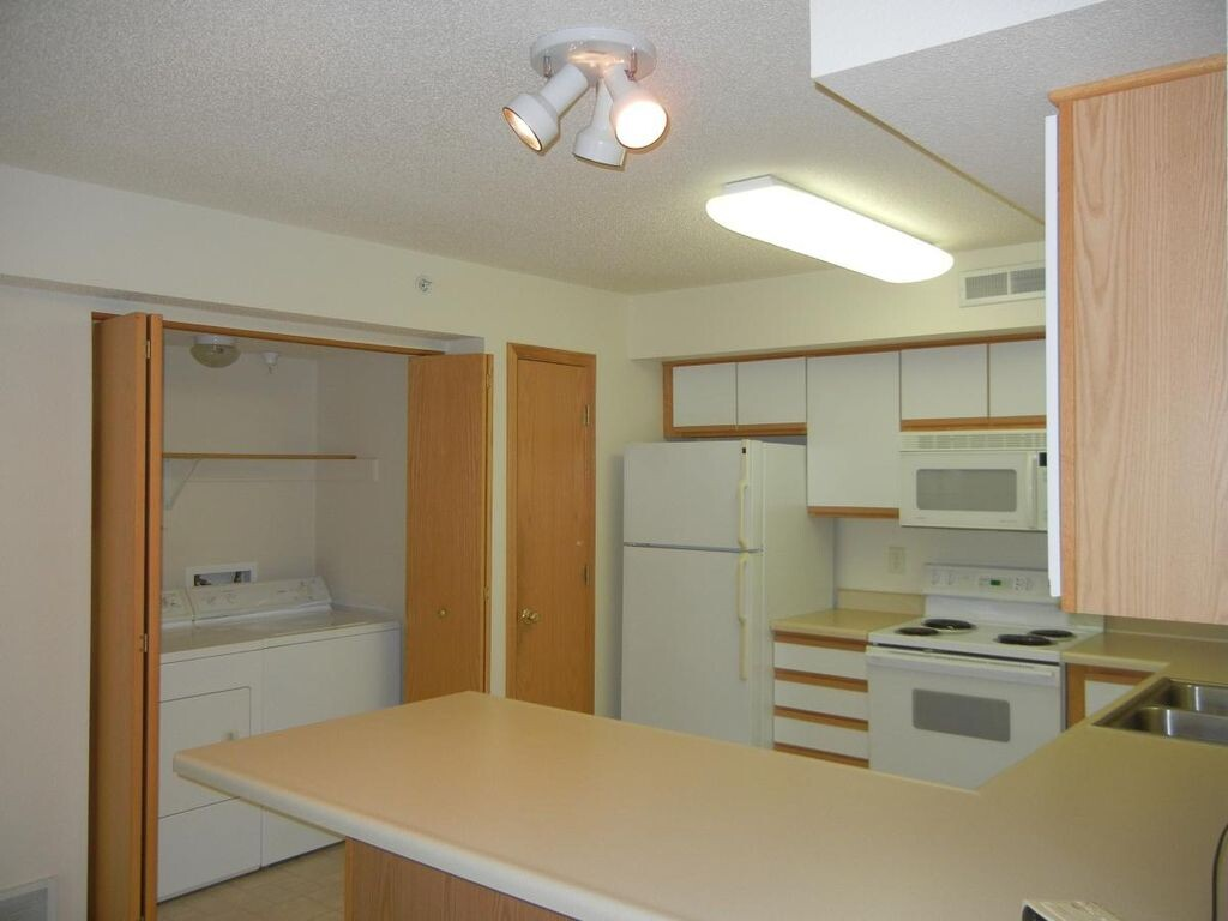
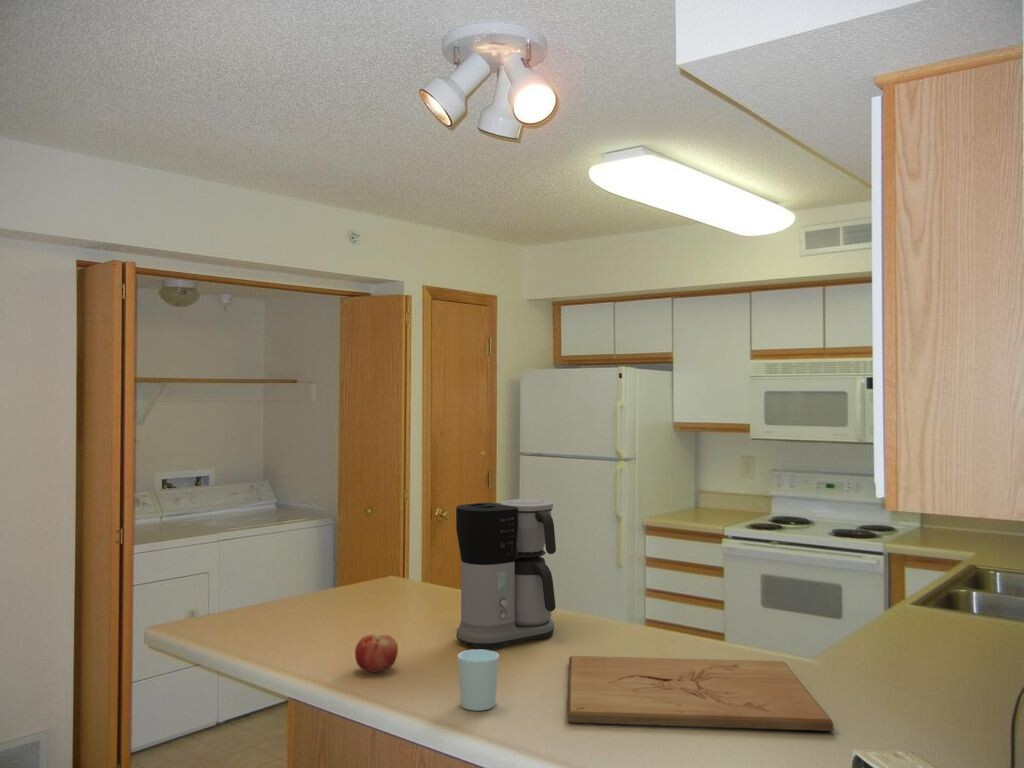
+ cutting board [566,655,835,732]
+ coffee maker [455,498,557,650]
+ fruit [354,634,399,673]
+ cup [457,648,500,712]
